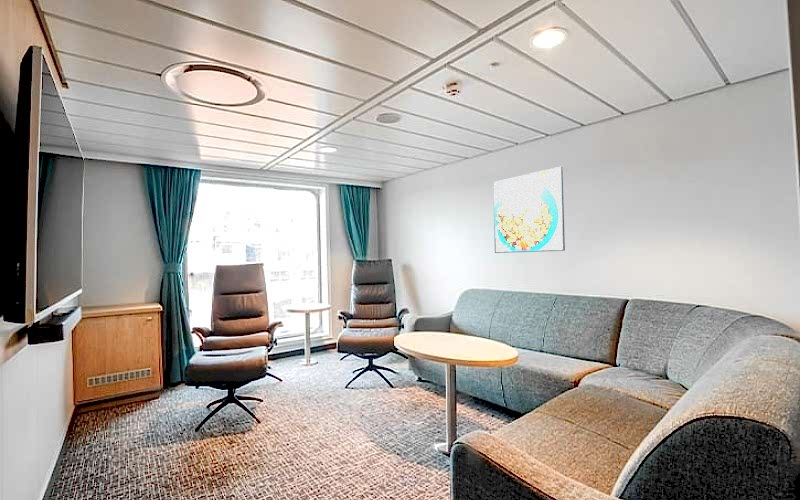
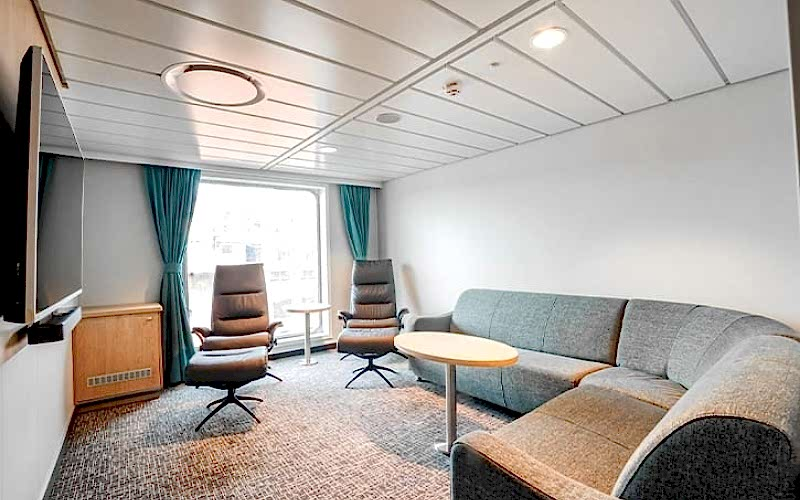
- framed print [492,166,566,254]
